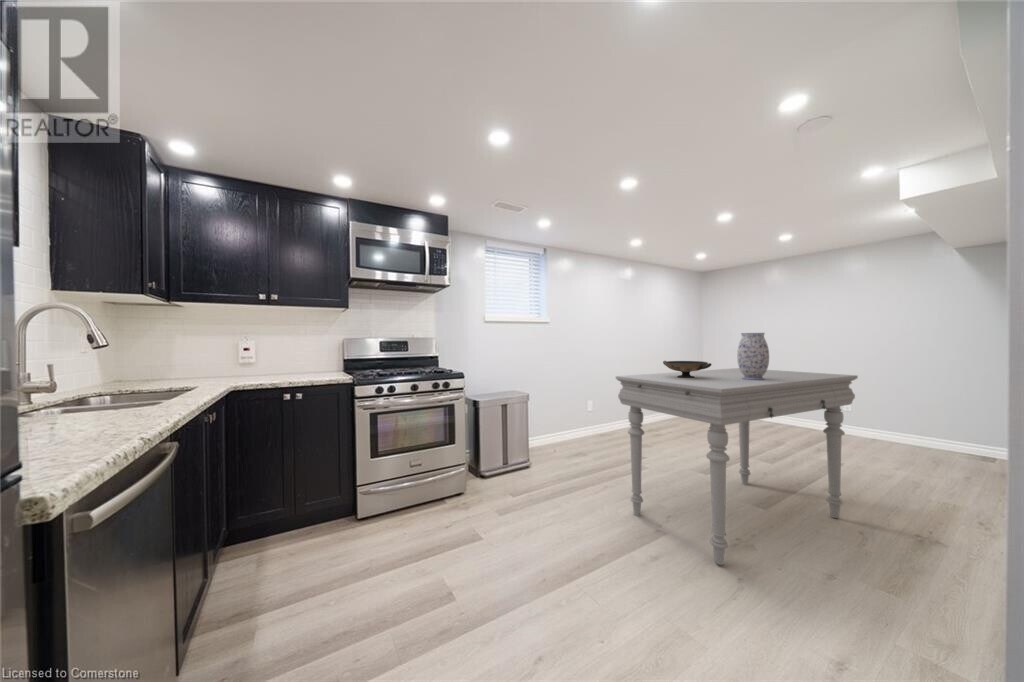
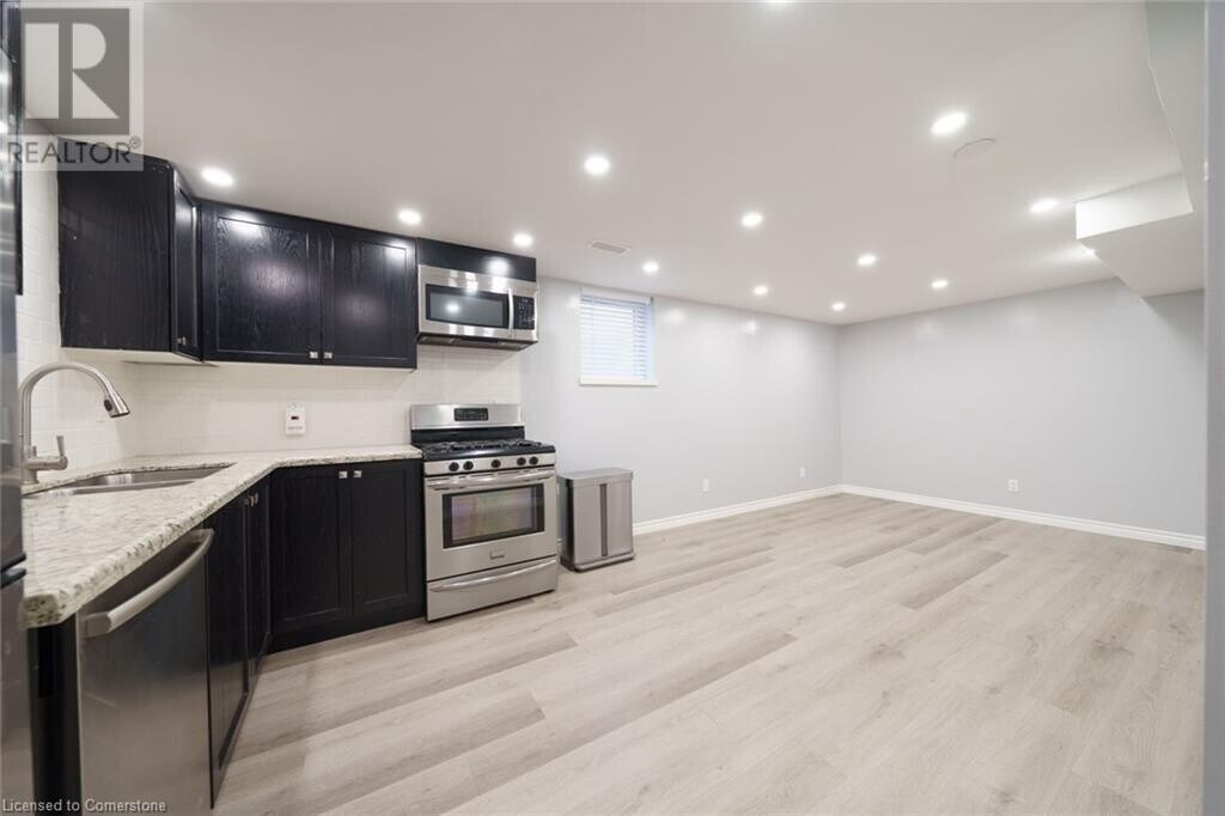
- dining table [615,367,859,566]
- vase [736,332,770,380]
- decorative bowl [662,360,713,378]
